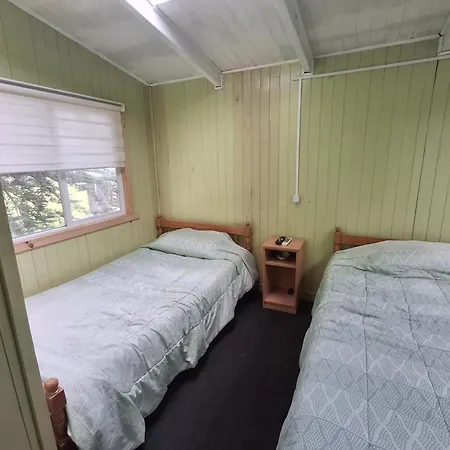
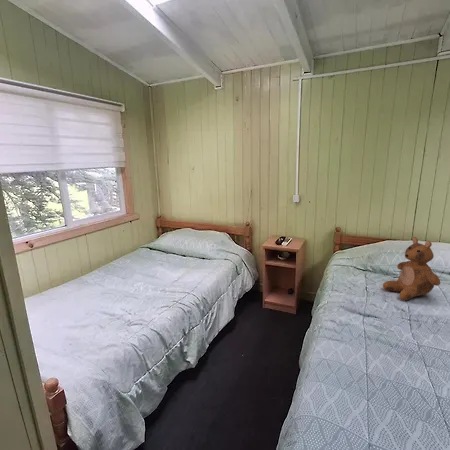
+ teddy bear [382,236,441,301]
